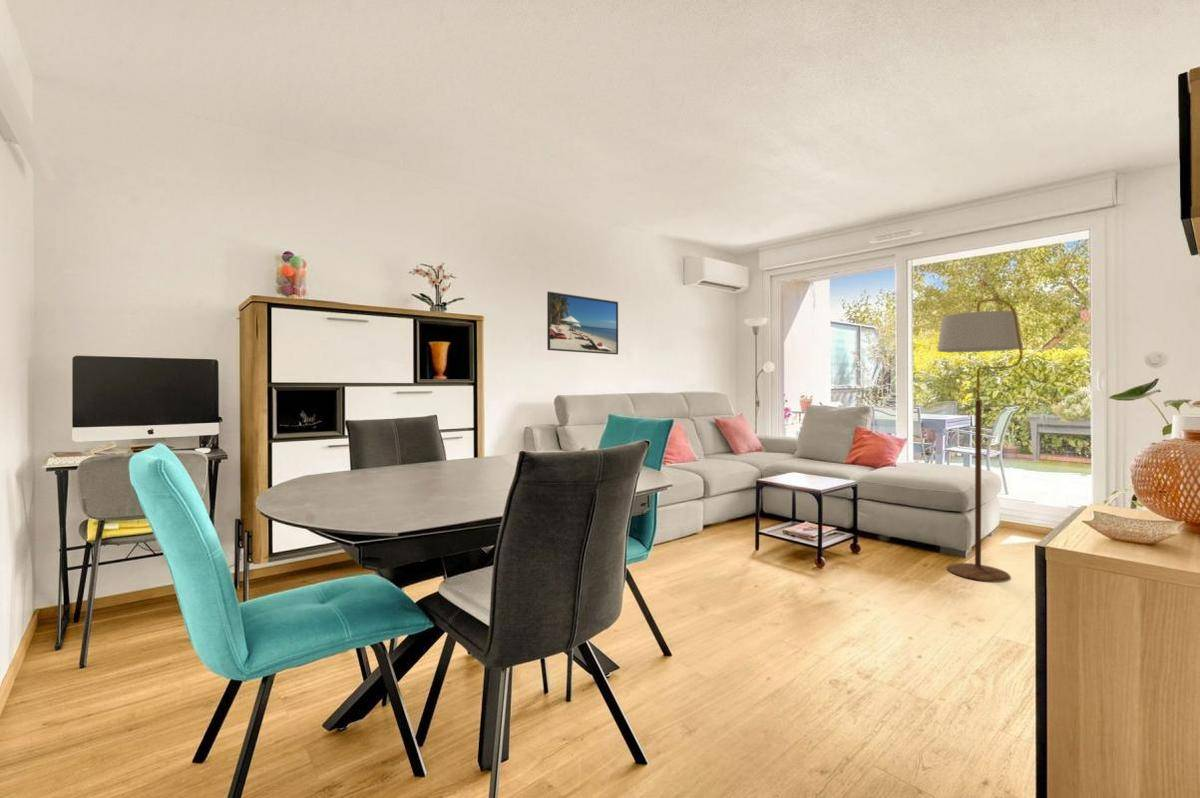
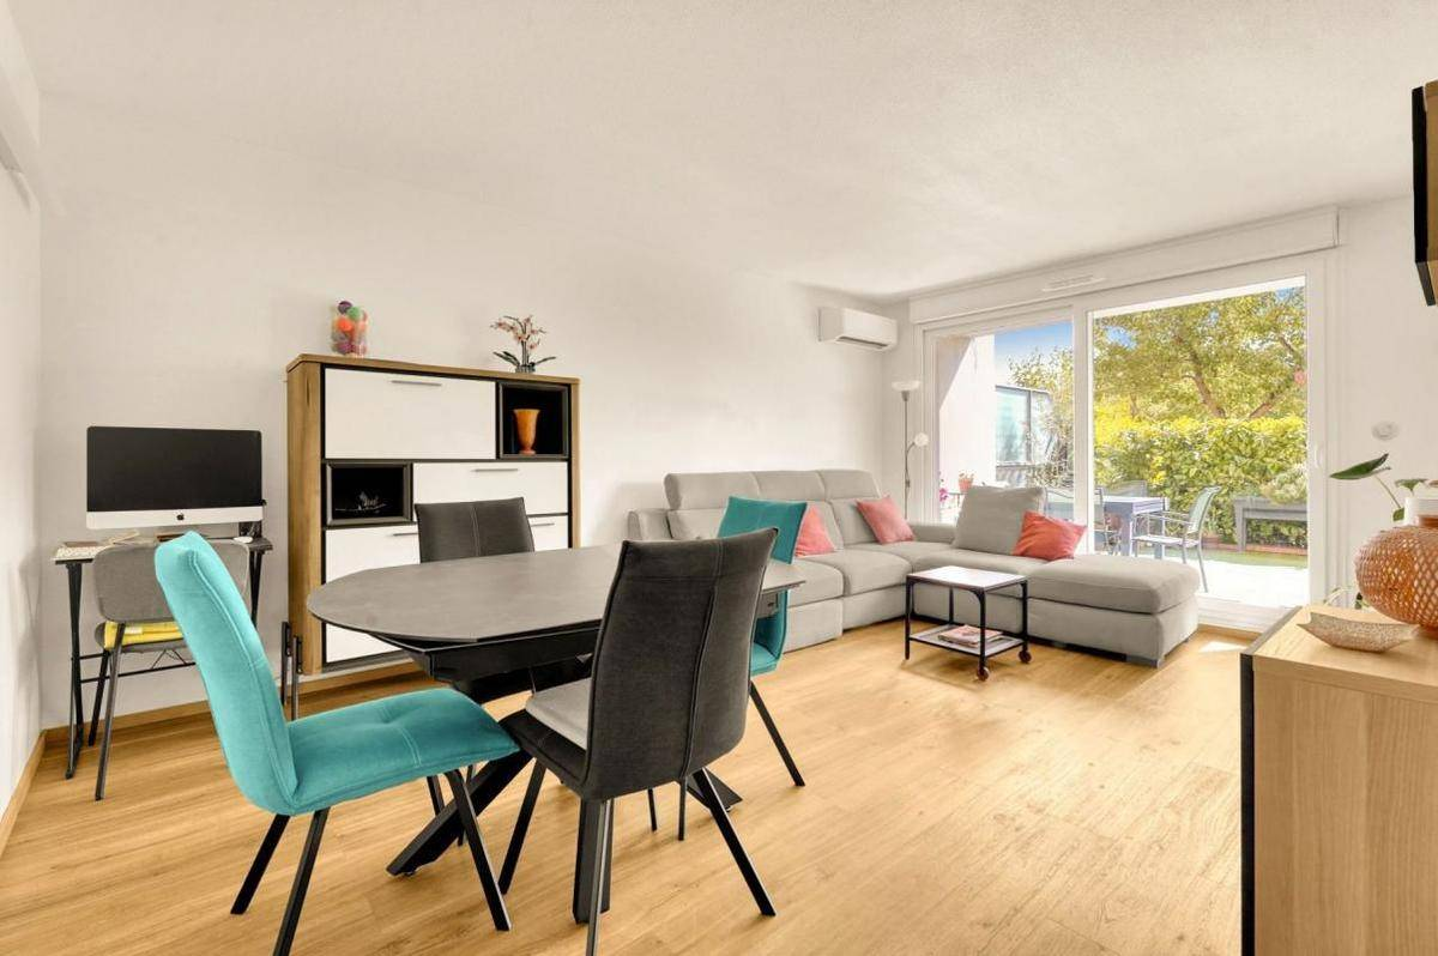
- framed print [546,291,619,356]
- floor lamp [936,297,1023,583]
